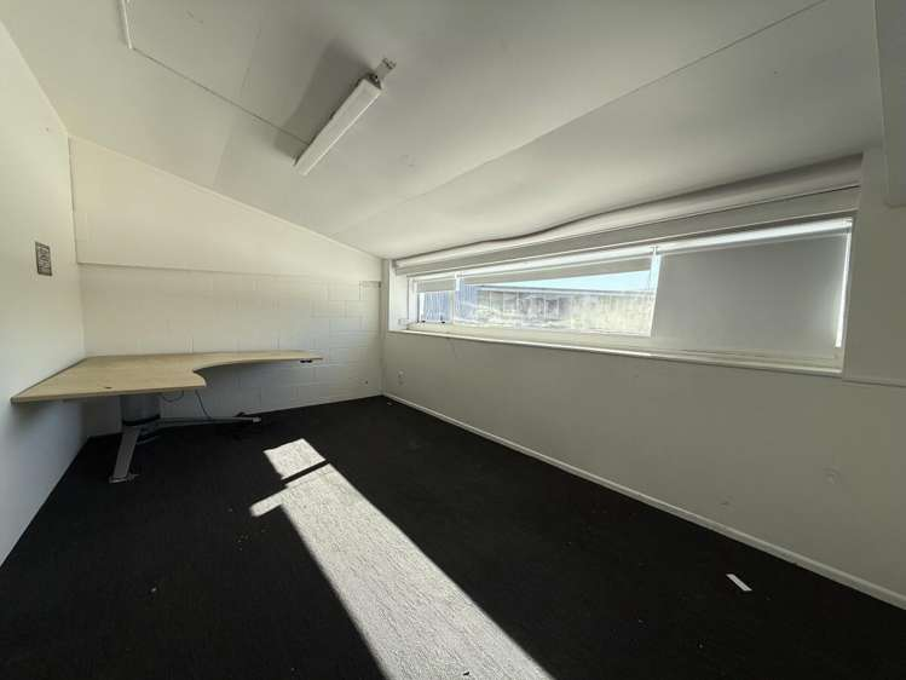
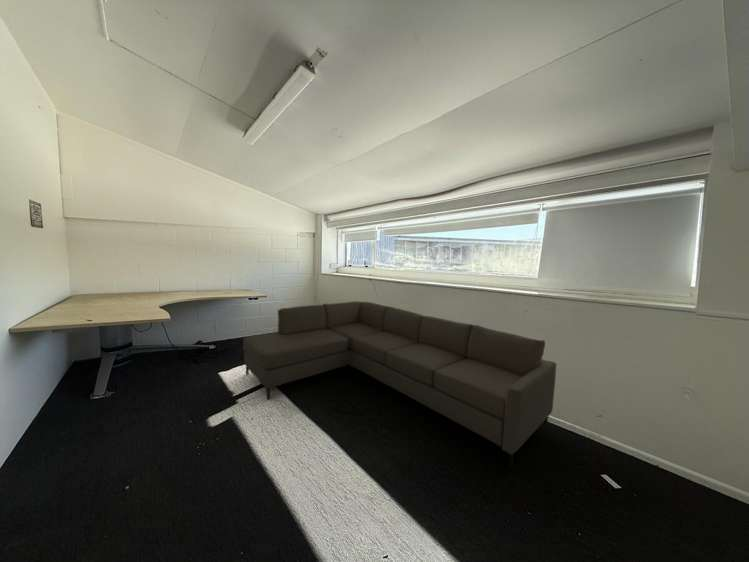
+ sofa [242,300,557,469]
